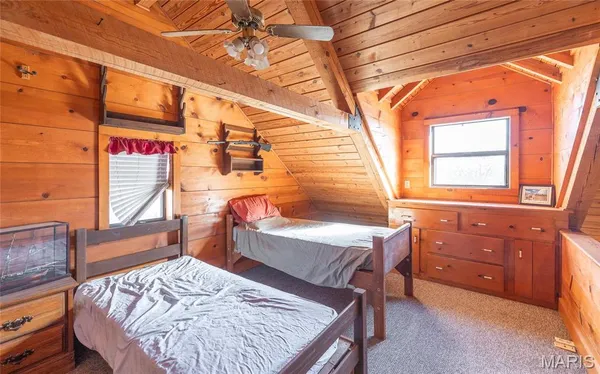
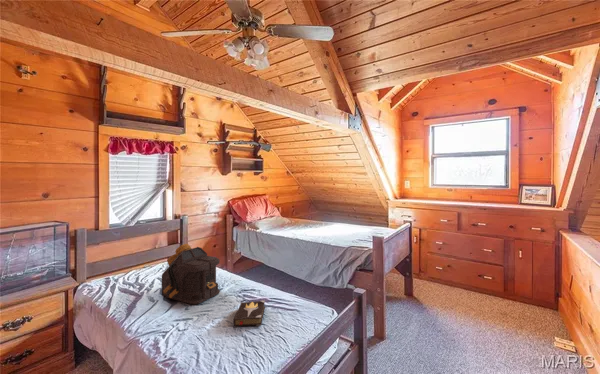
+ hardback book [233,300,266,327]
+ backpack [161,243,221,305]
